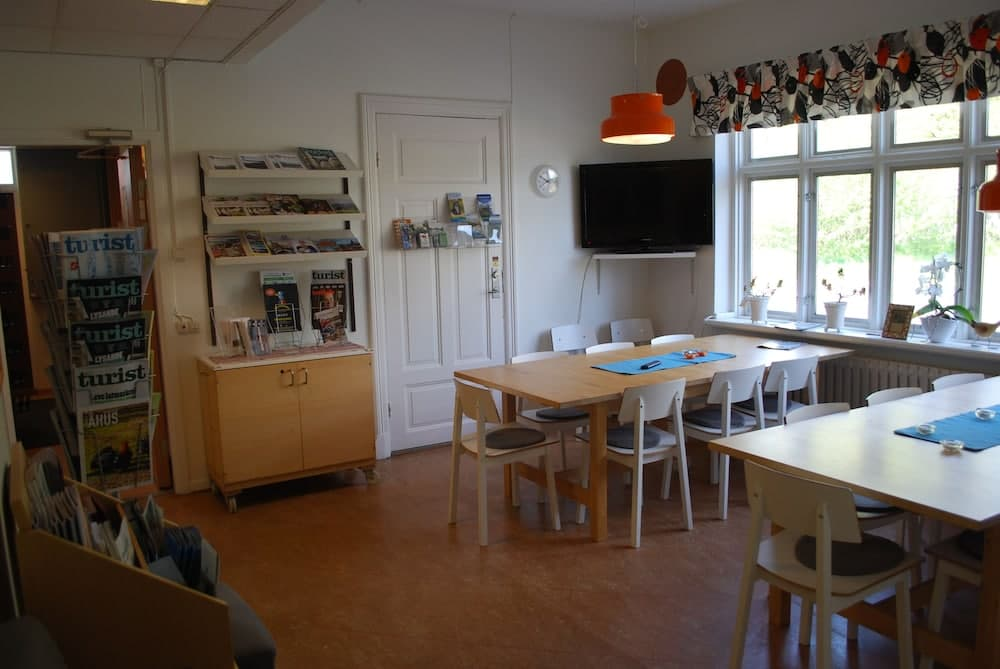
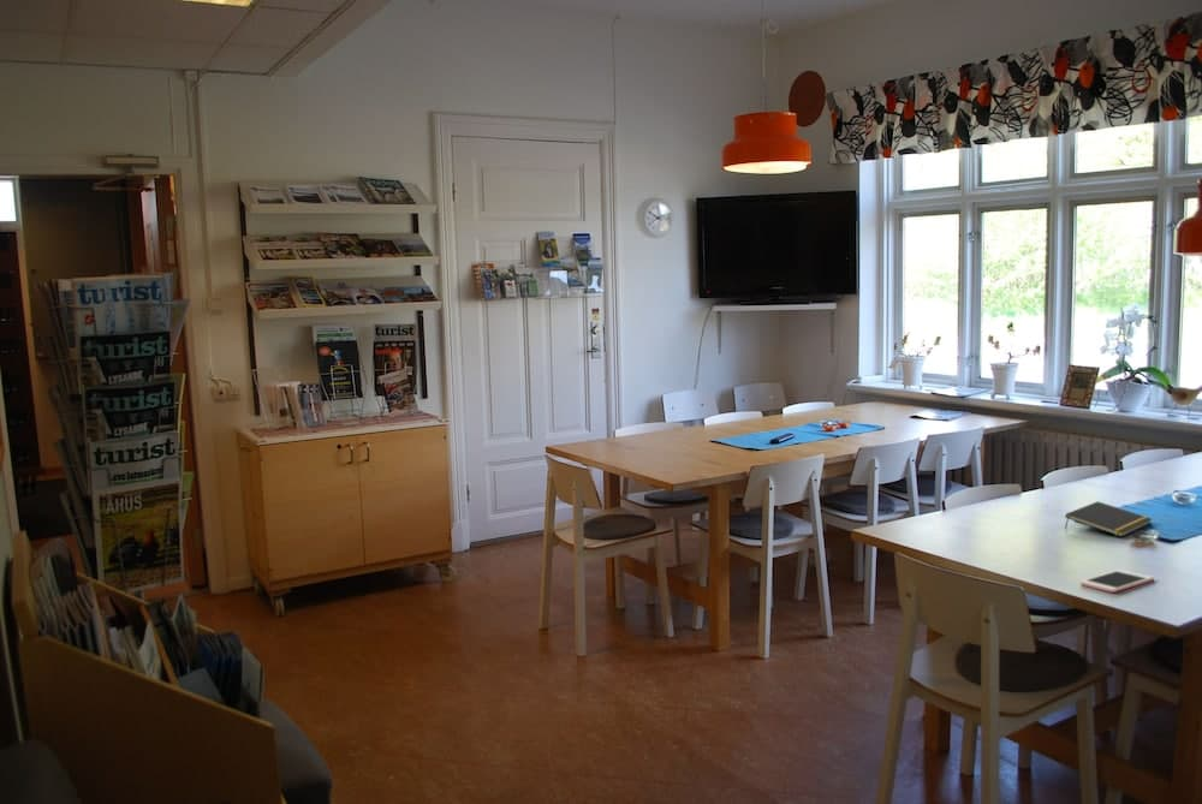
+ notepad [1064,500,1153,538]
+ cell phone [1079,568,1155,594]
